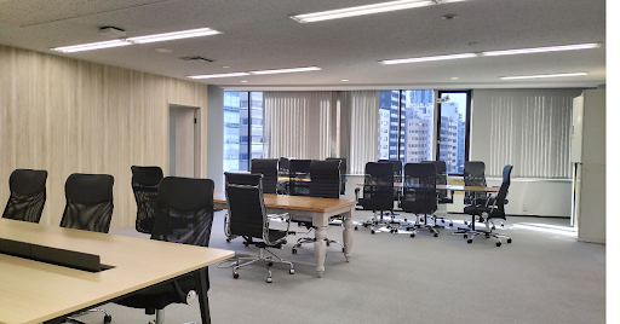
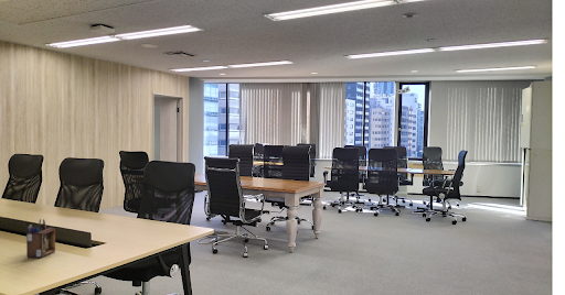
+ desk organizer [25,218,56,259]
